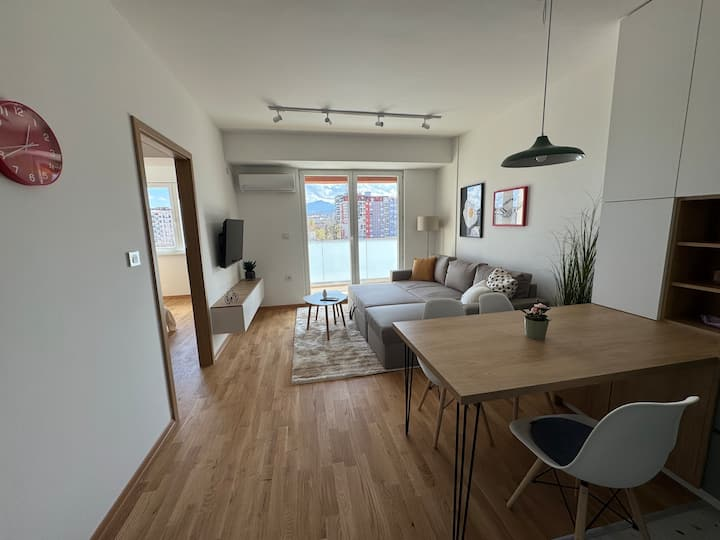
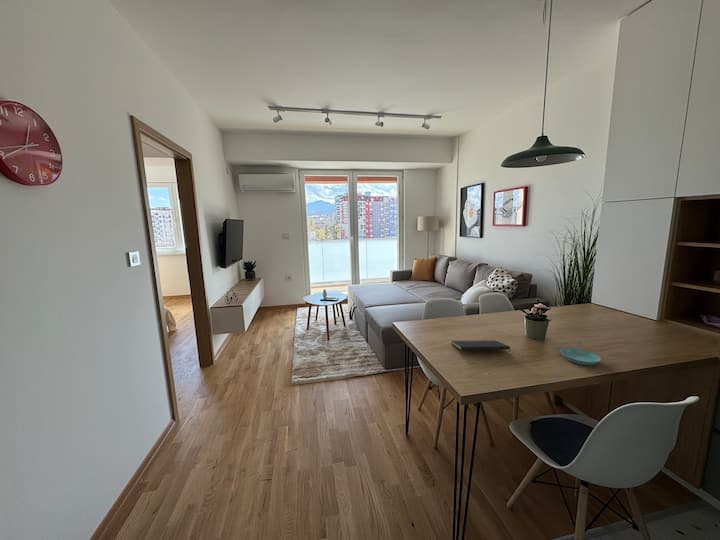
+ notepad [450,339,512,357]
+ saucer [560,347,602,366]
